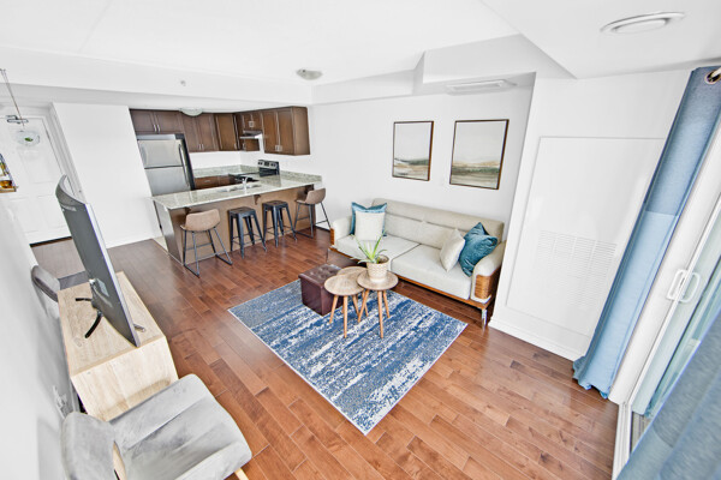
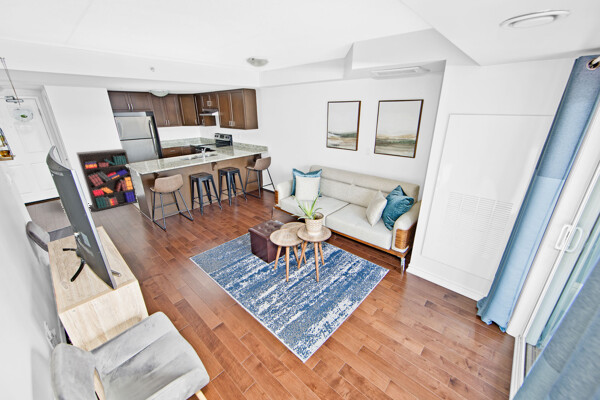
+ bookshelf [75,148,138,212]
